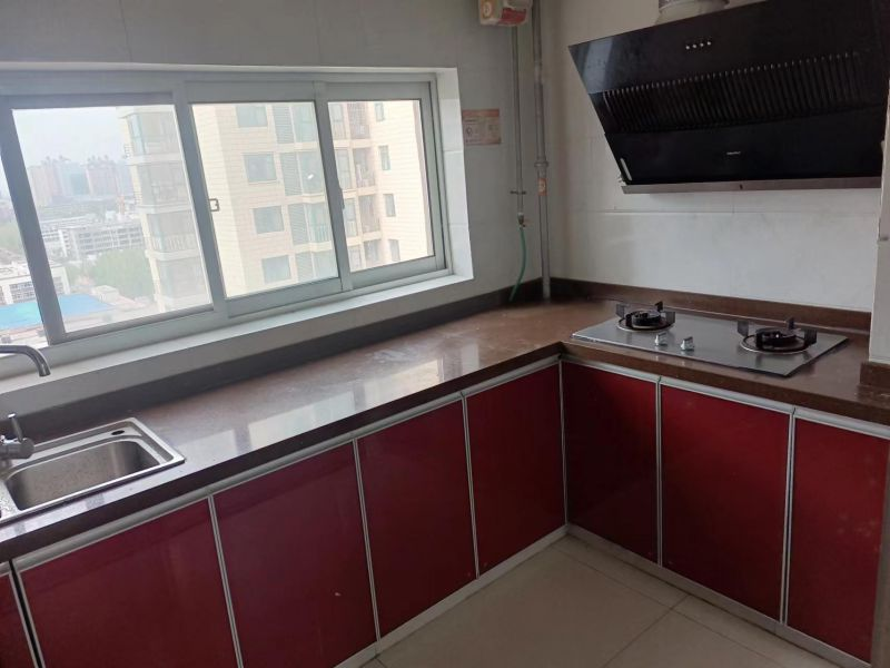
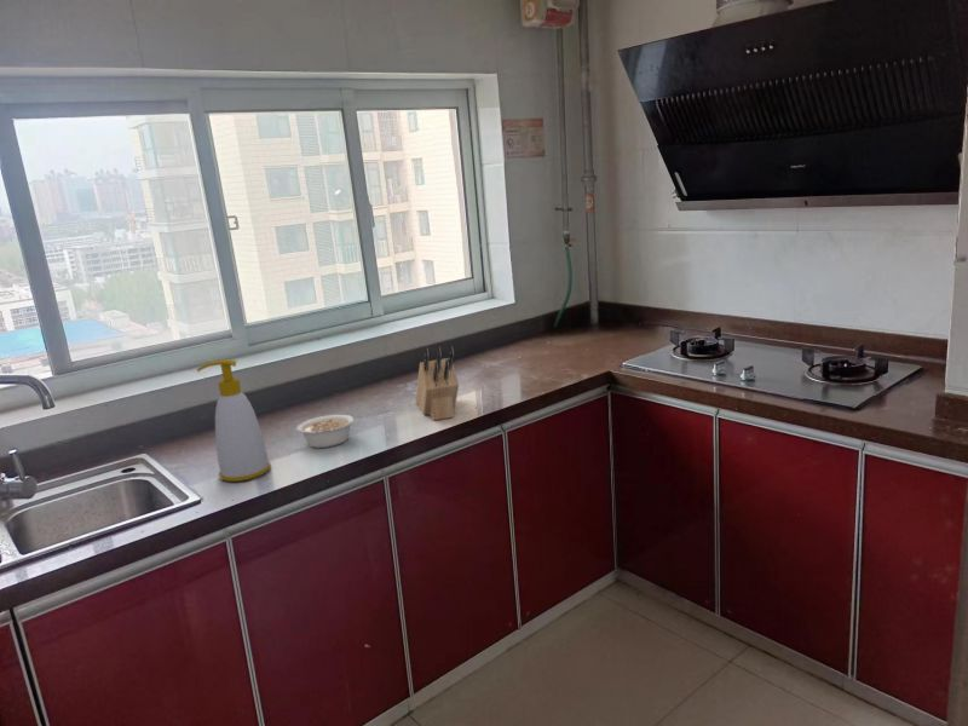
+ legume [296,414,361,449]
+ soap bottle [196,358,272,483]
+ knife block [415,345,460,421]
